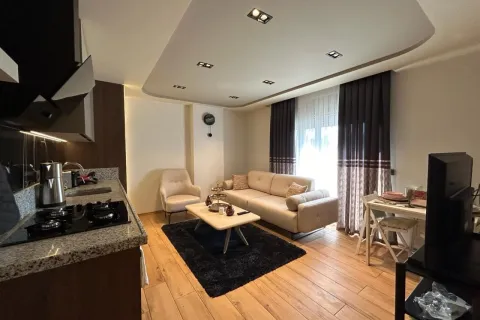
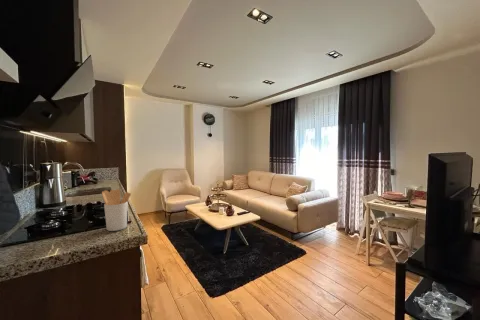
+ utensil holder [101,188,132,232]
